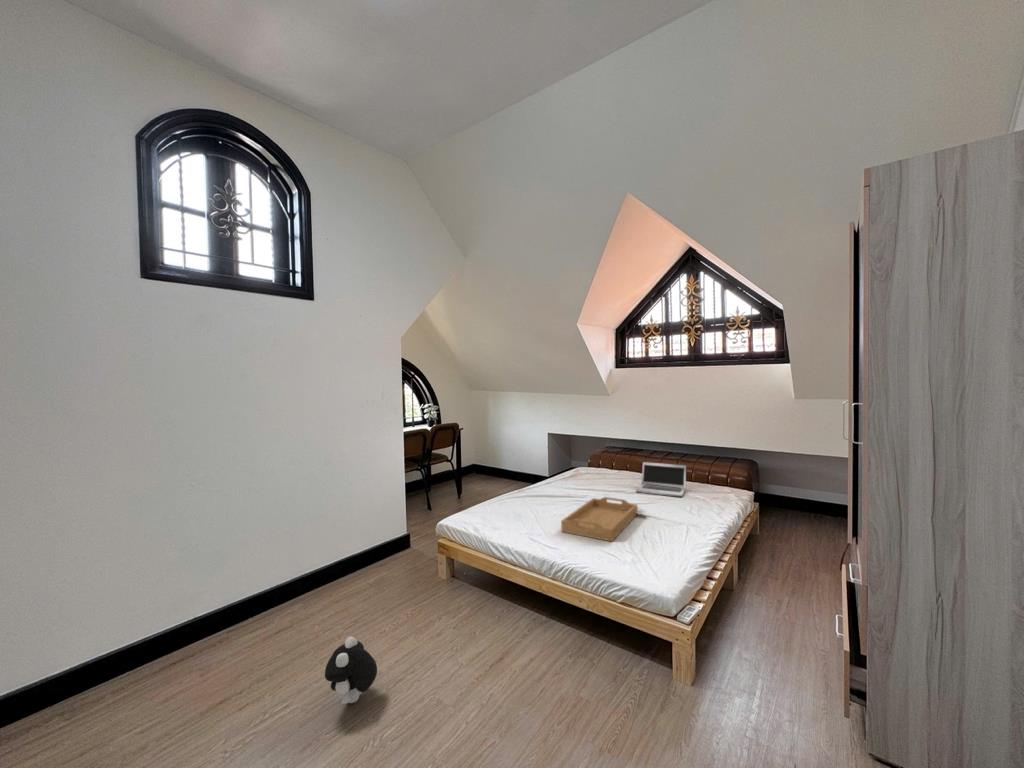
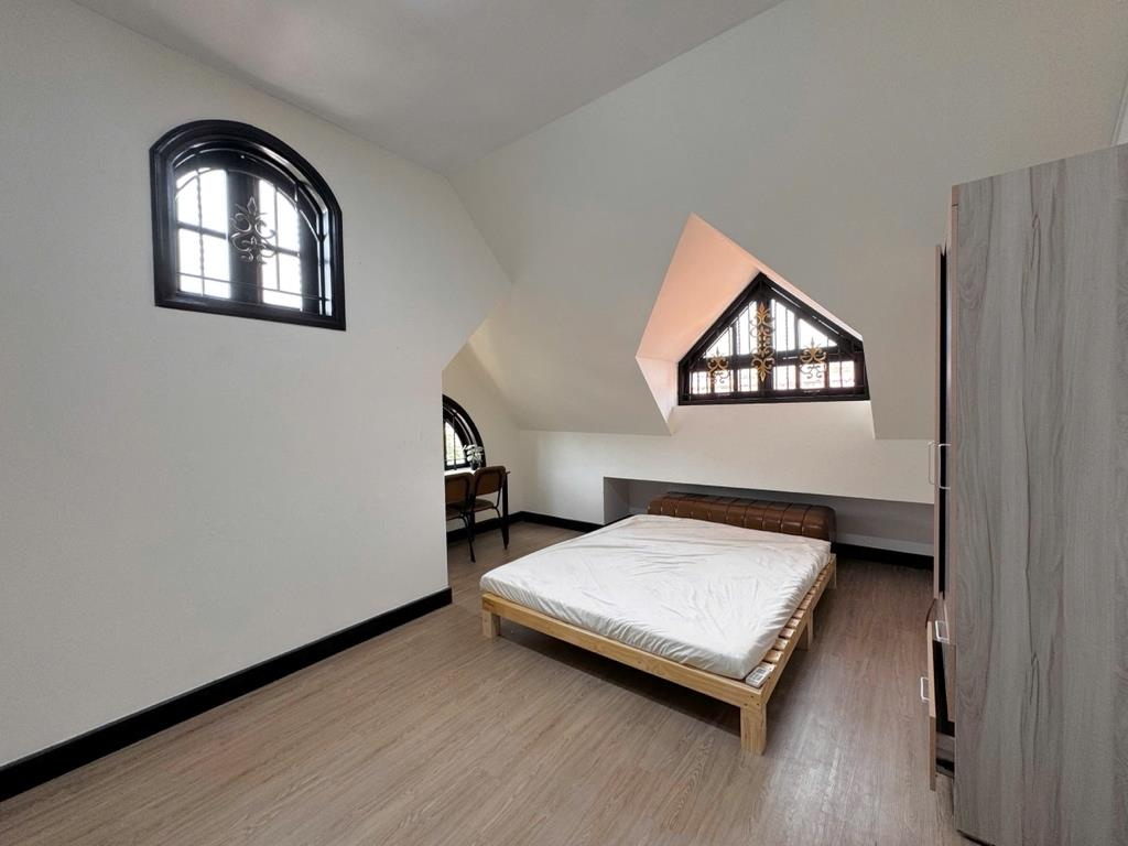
- serving tray [560,496,639,543]
- plush toy [324,636,378,707]
- laptop [635,461,687,498]
